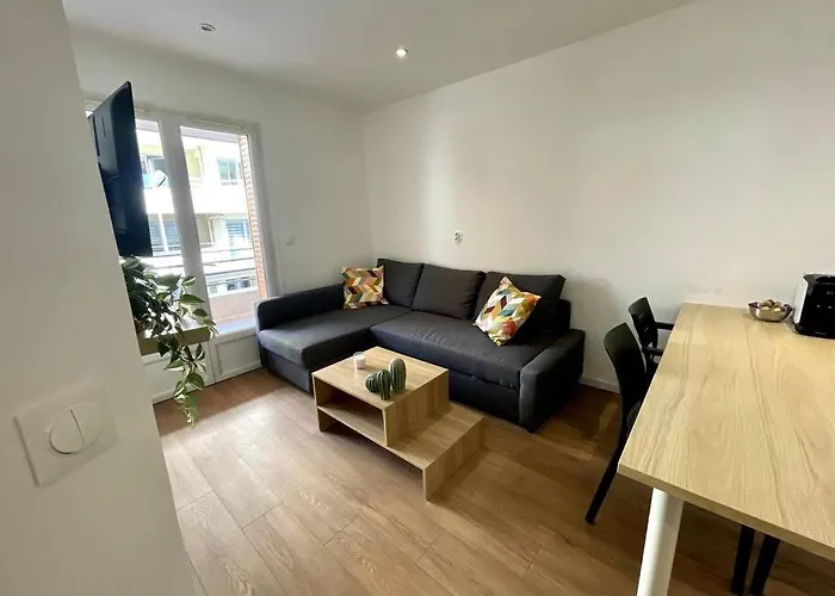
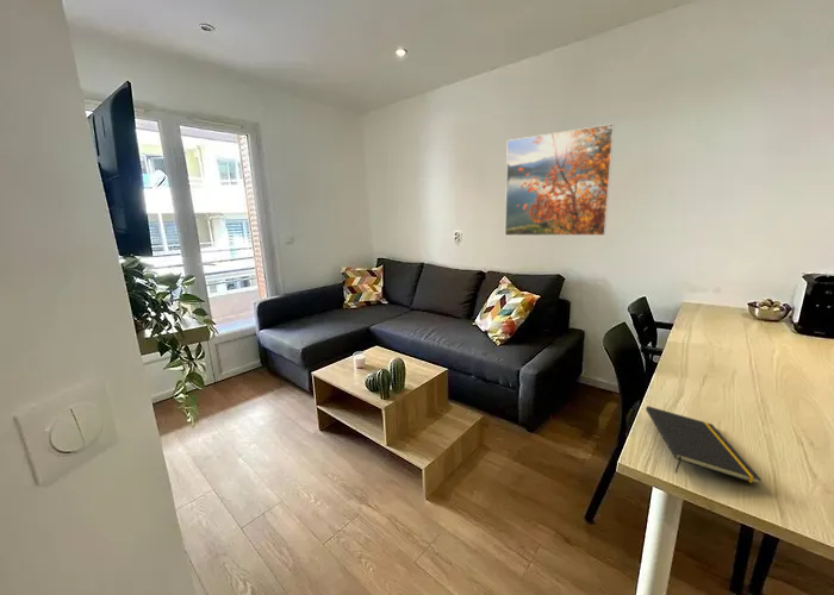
+ notepad [645,405,763,486]
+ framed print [504,123,615,237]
